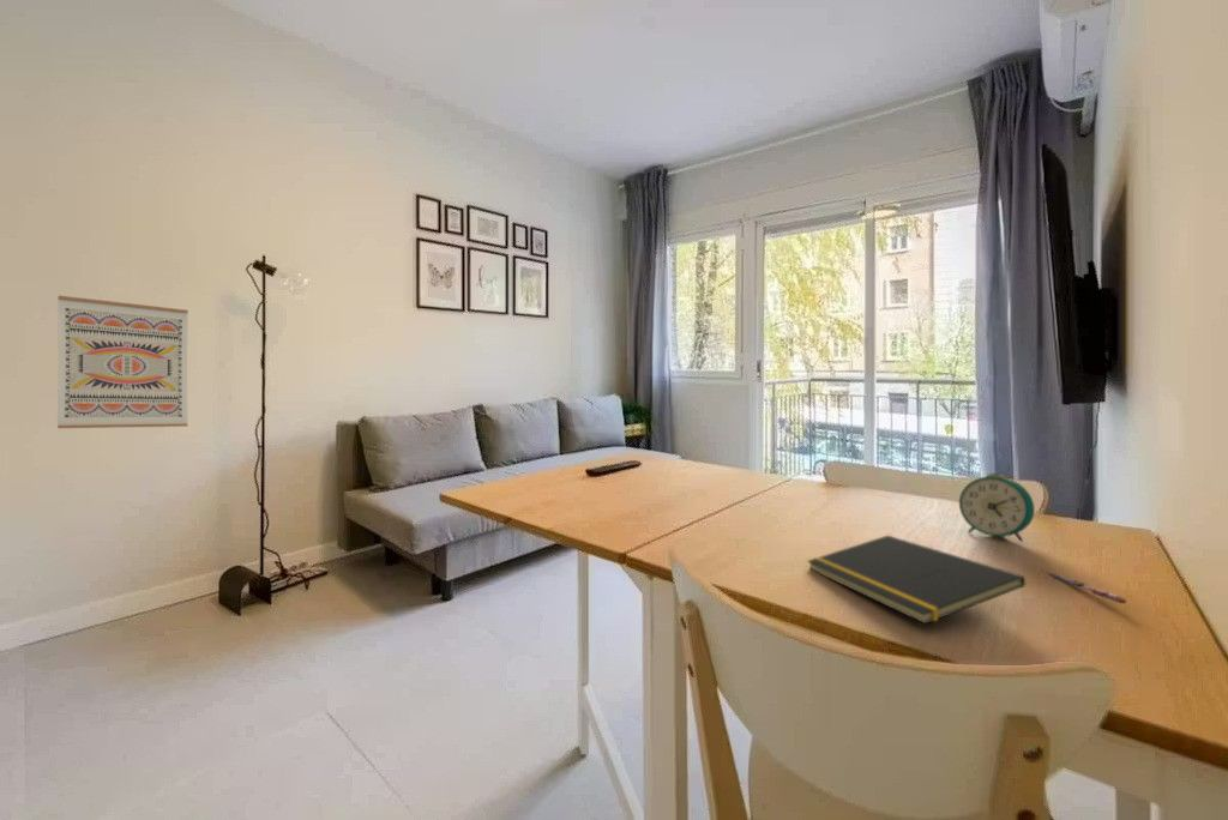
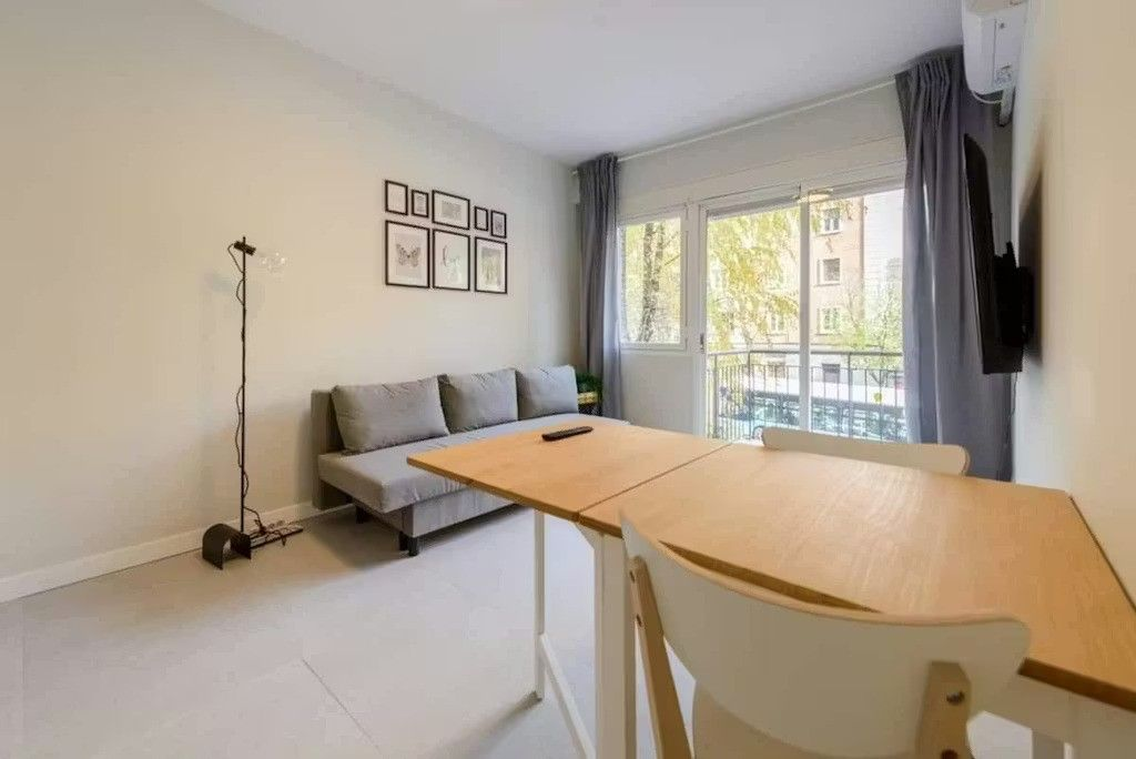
- alarm clock [958,472,1036,542]
- notepad [806,535,1027,626]
- wall art [56,295,189,429]
- pen [1046,571,1127,604]
